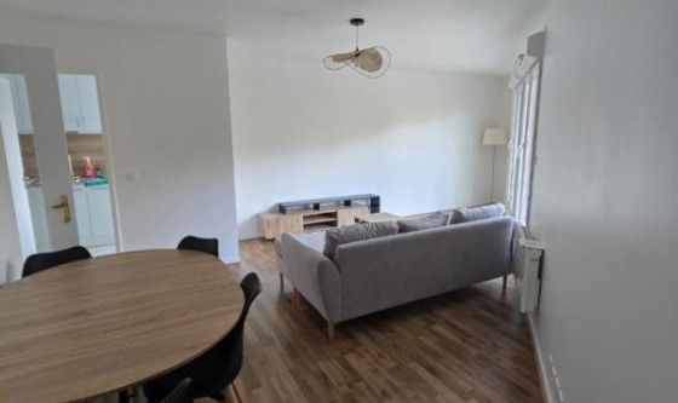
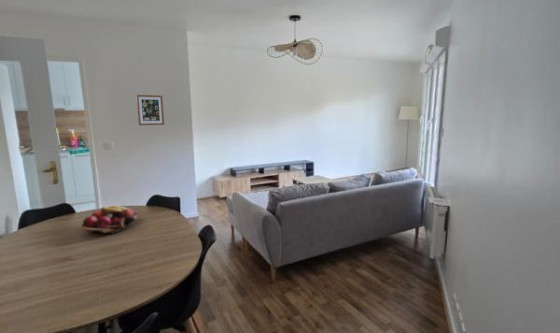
+ fruit basket [80,205,139,236]
+ wall art [136,94,165,126]
